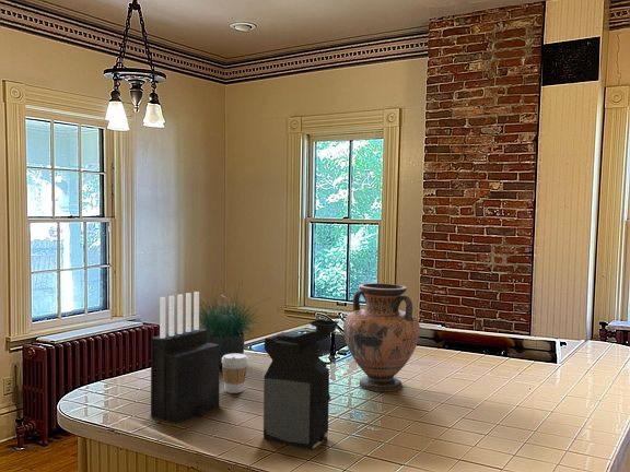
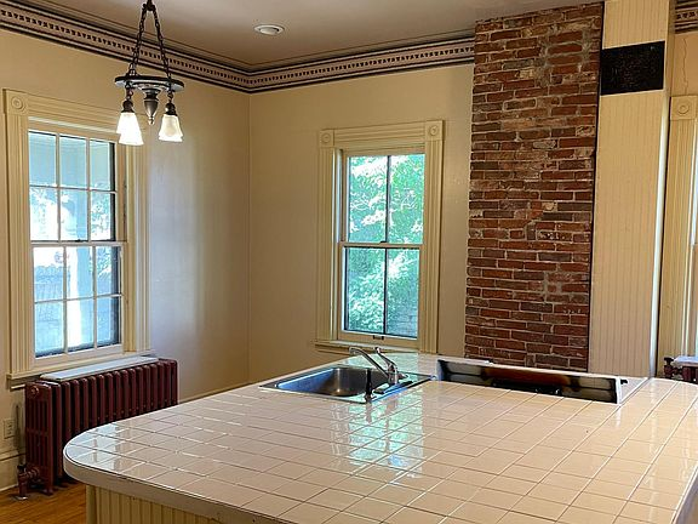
- coffee cup [221,353,249,394]
- potted plant [183,280,270,368]
- vase [342,282,421,392]
- coffee maker [262,318,340,451]
- knife block [150,291,221,425]
